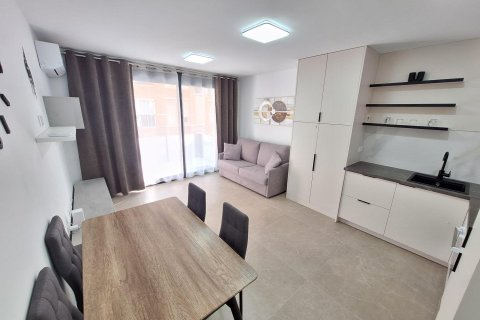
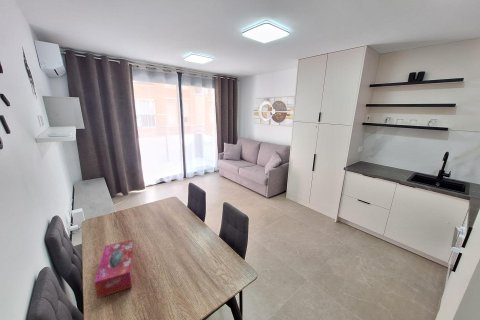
+ tissue box [93,239,135,299]
